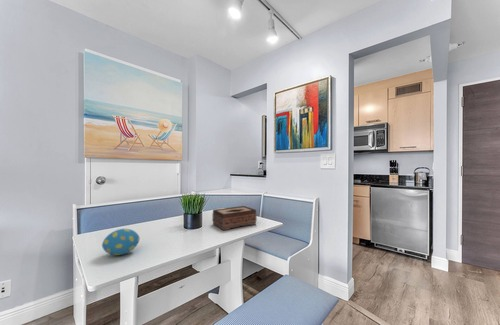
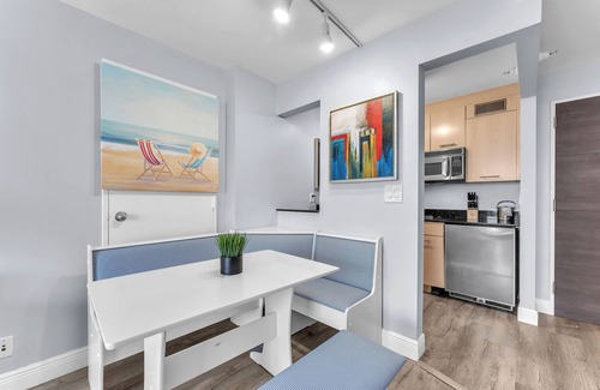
- decorative egg [101,228,141,256]
- tissue box [211,205,258,231]
